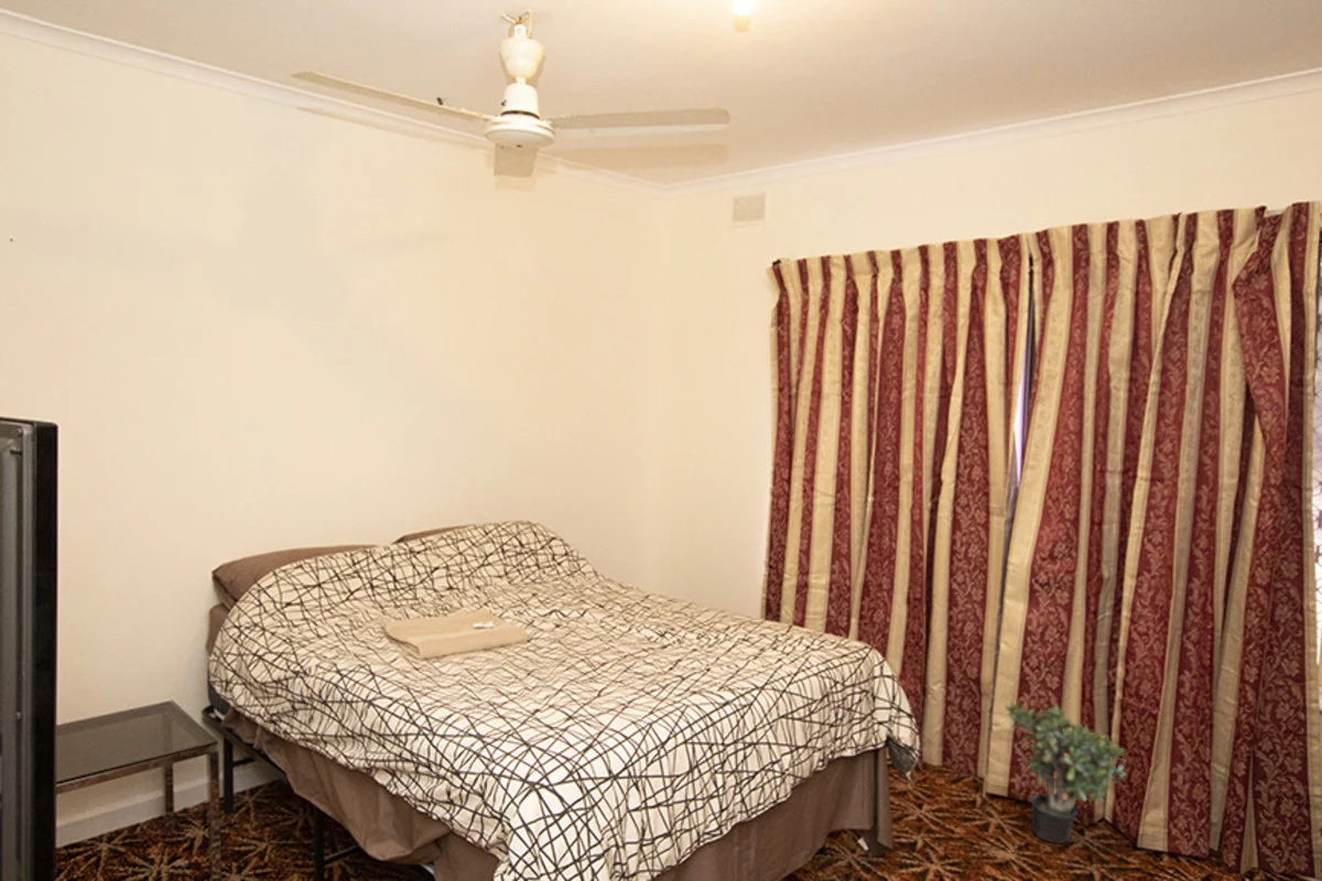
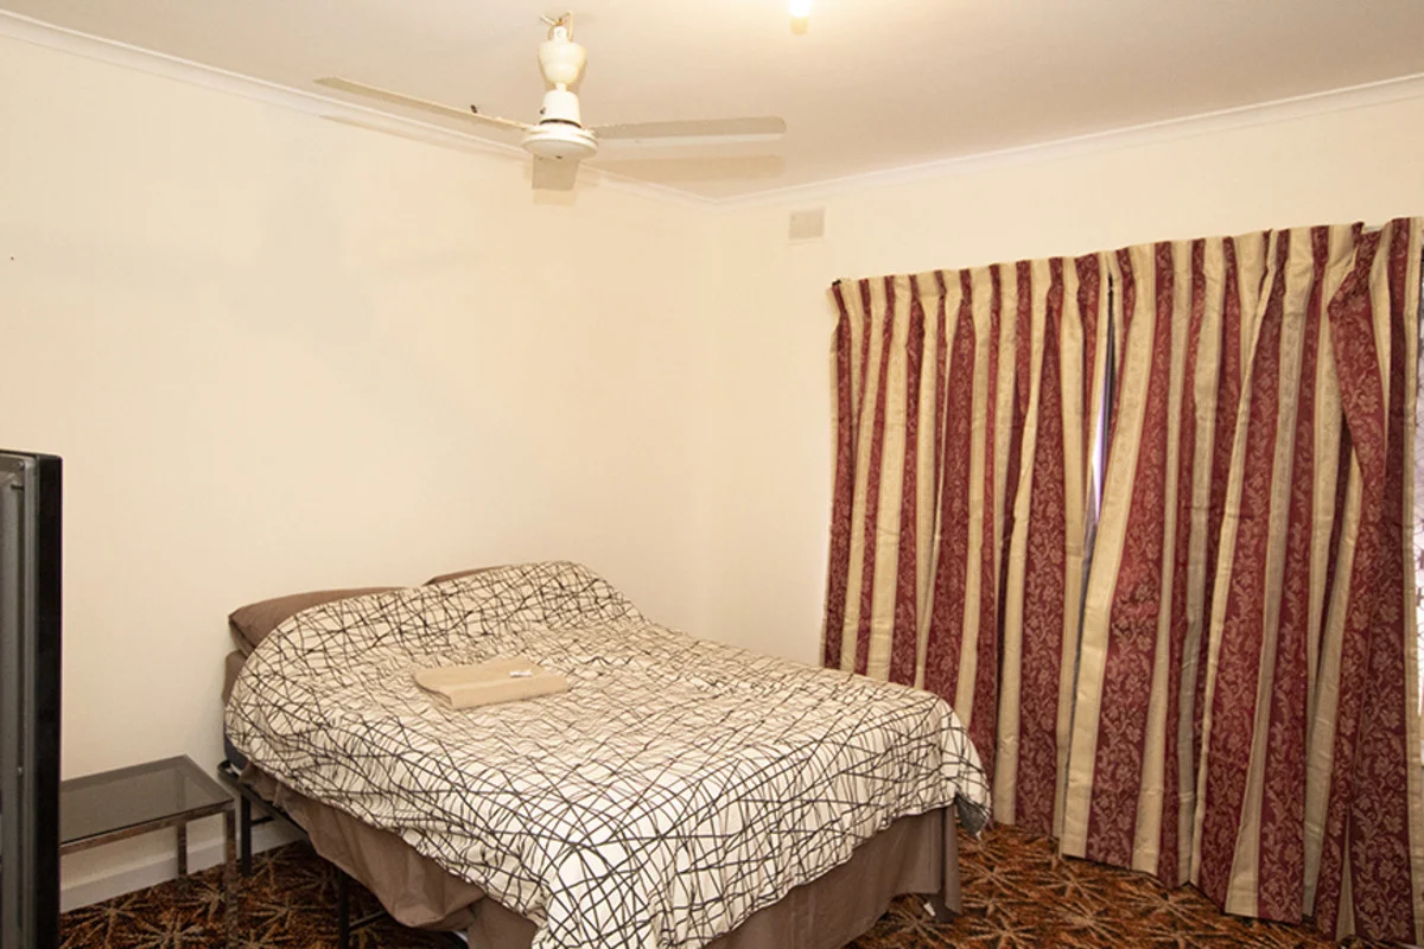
- potted plant [1004,700,1127,845]
